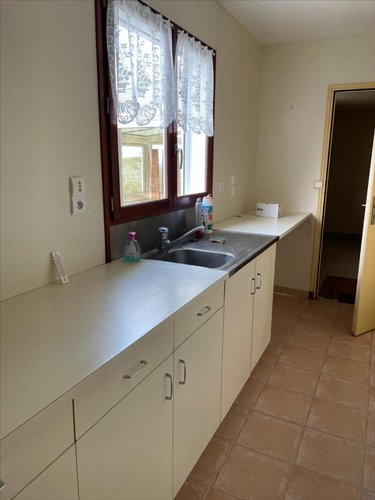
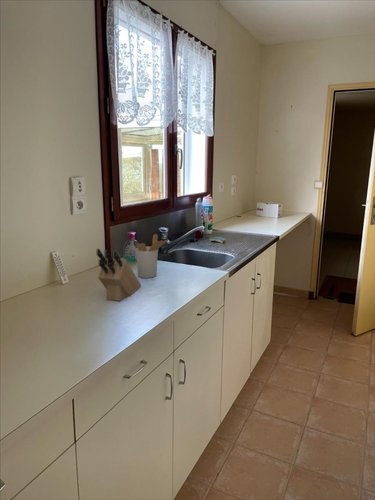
+ utensil holder [135,233,169,279]
+ knife block [95,248,142,302]
